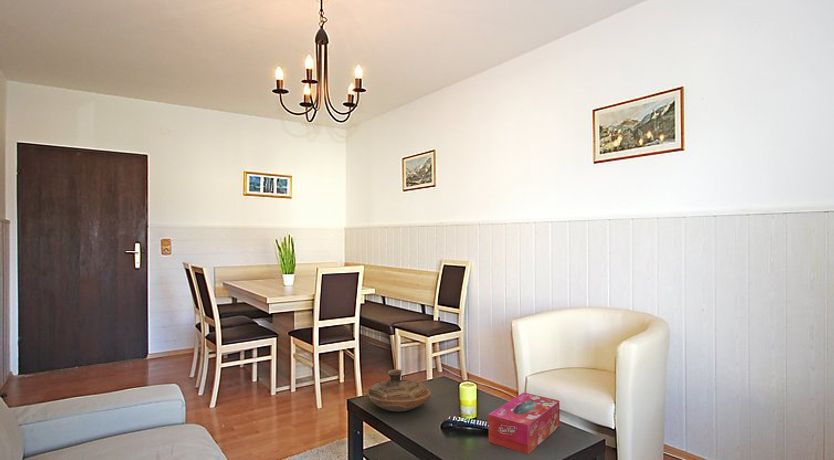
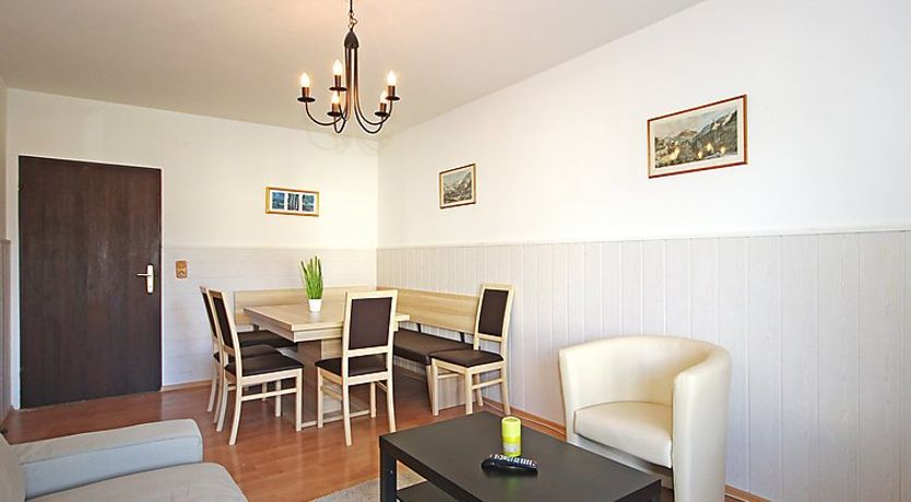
- decorative bowl [365,368,432,412]
- tissue box [488,392,561,455]
